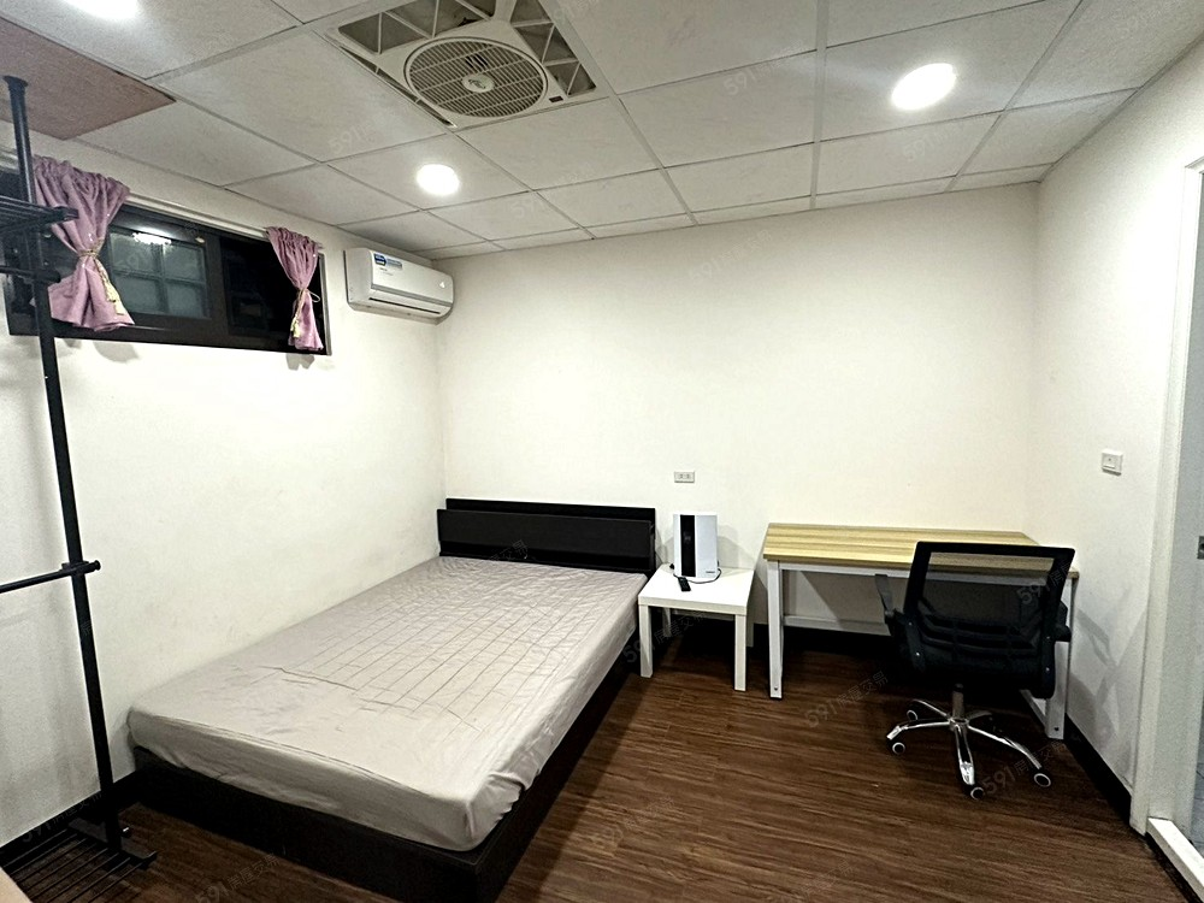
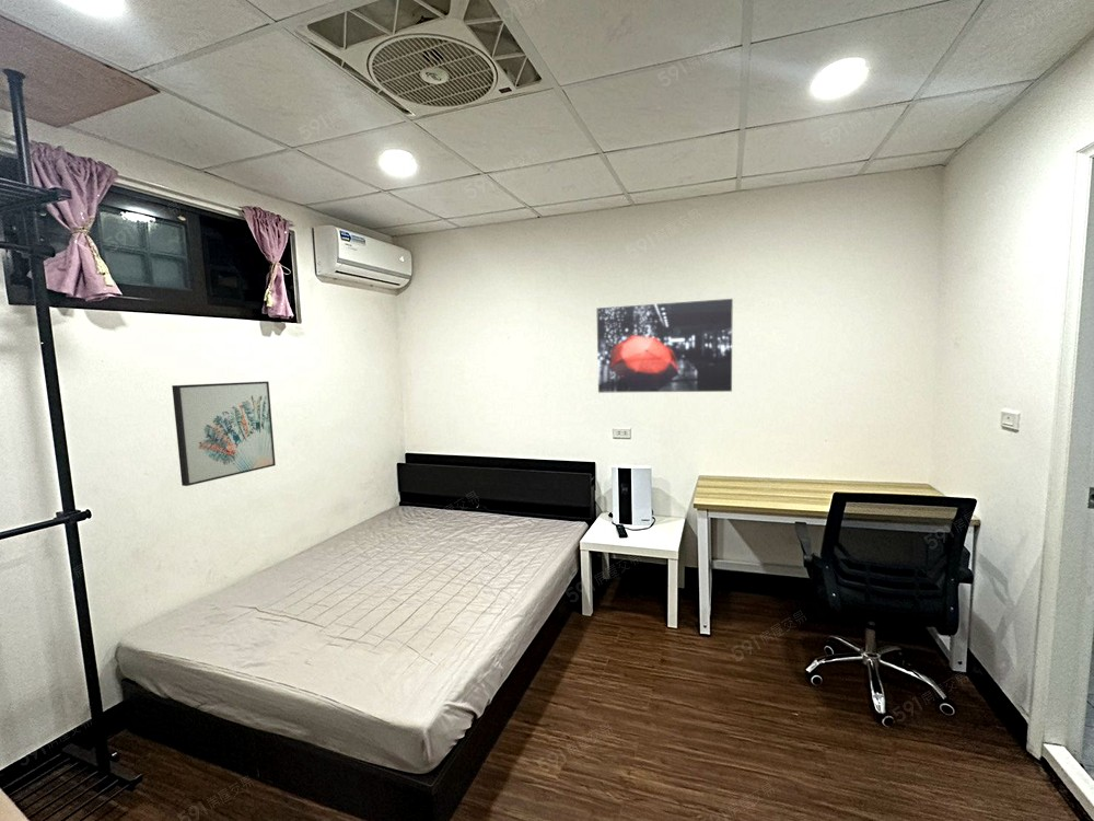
+ wall art [596,298,734,394]
+ wall art [171,380,277,487]
